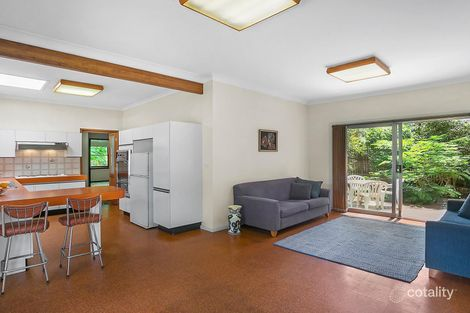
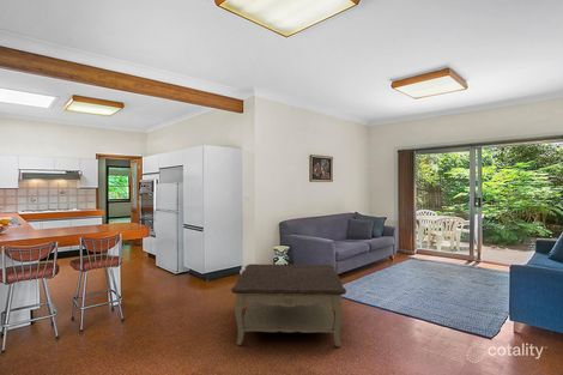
+ coffee table [230,262,347,347]
